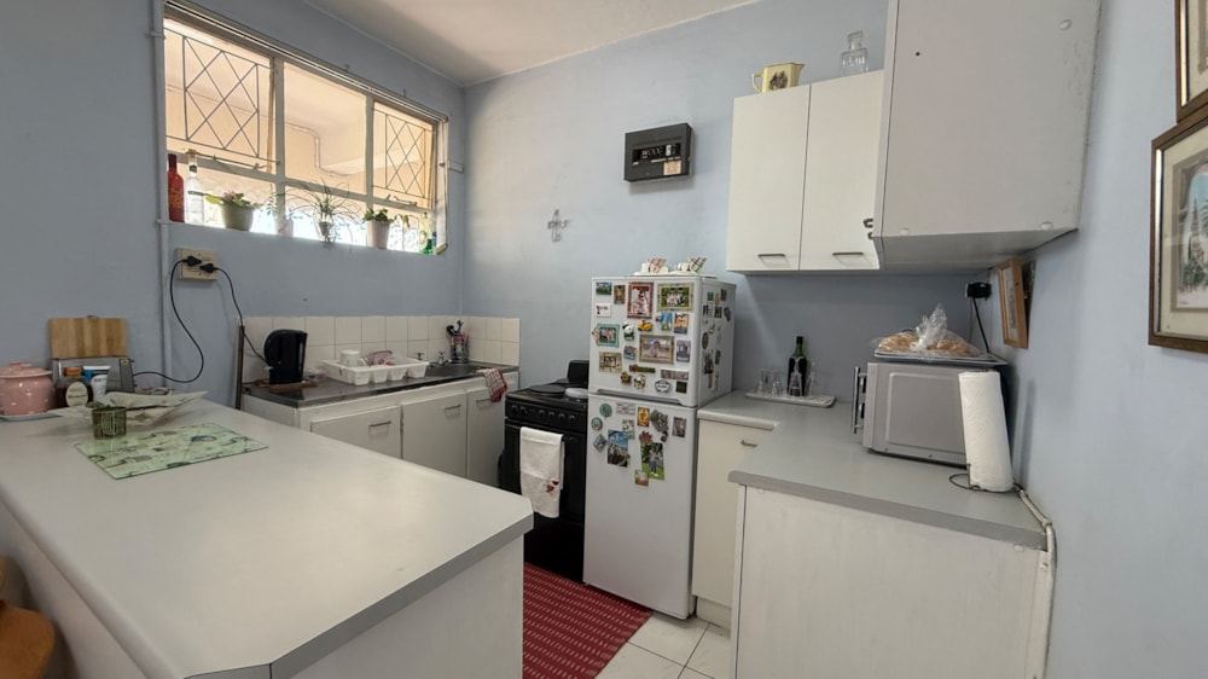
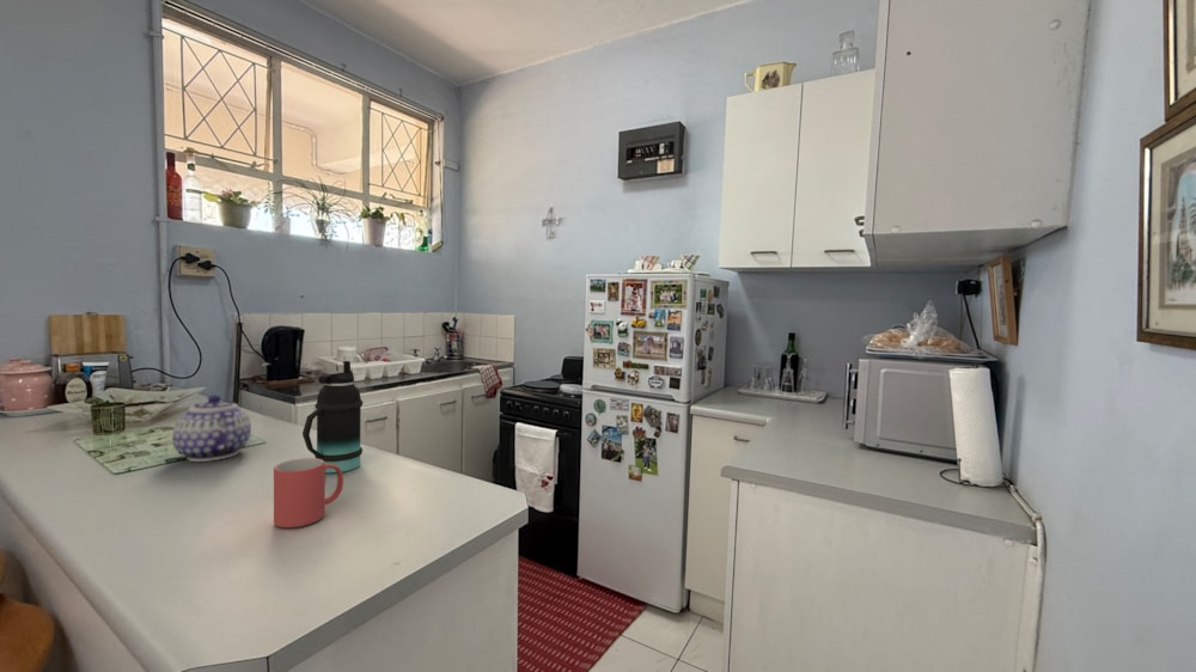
+ teapot [171,393,252,463]
+ mug [273,457,344,529]
+ bottle [301,360,365,475]
